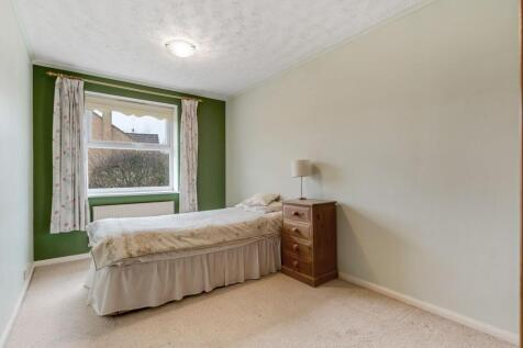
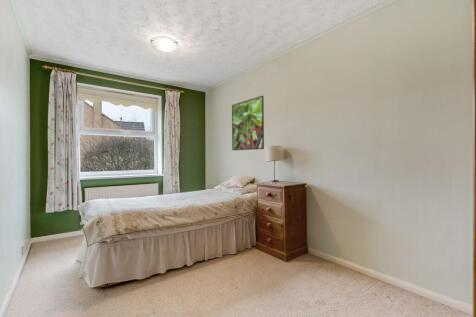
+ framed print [231,95,265,151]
